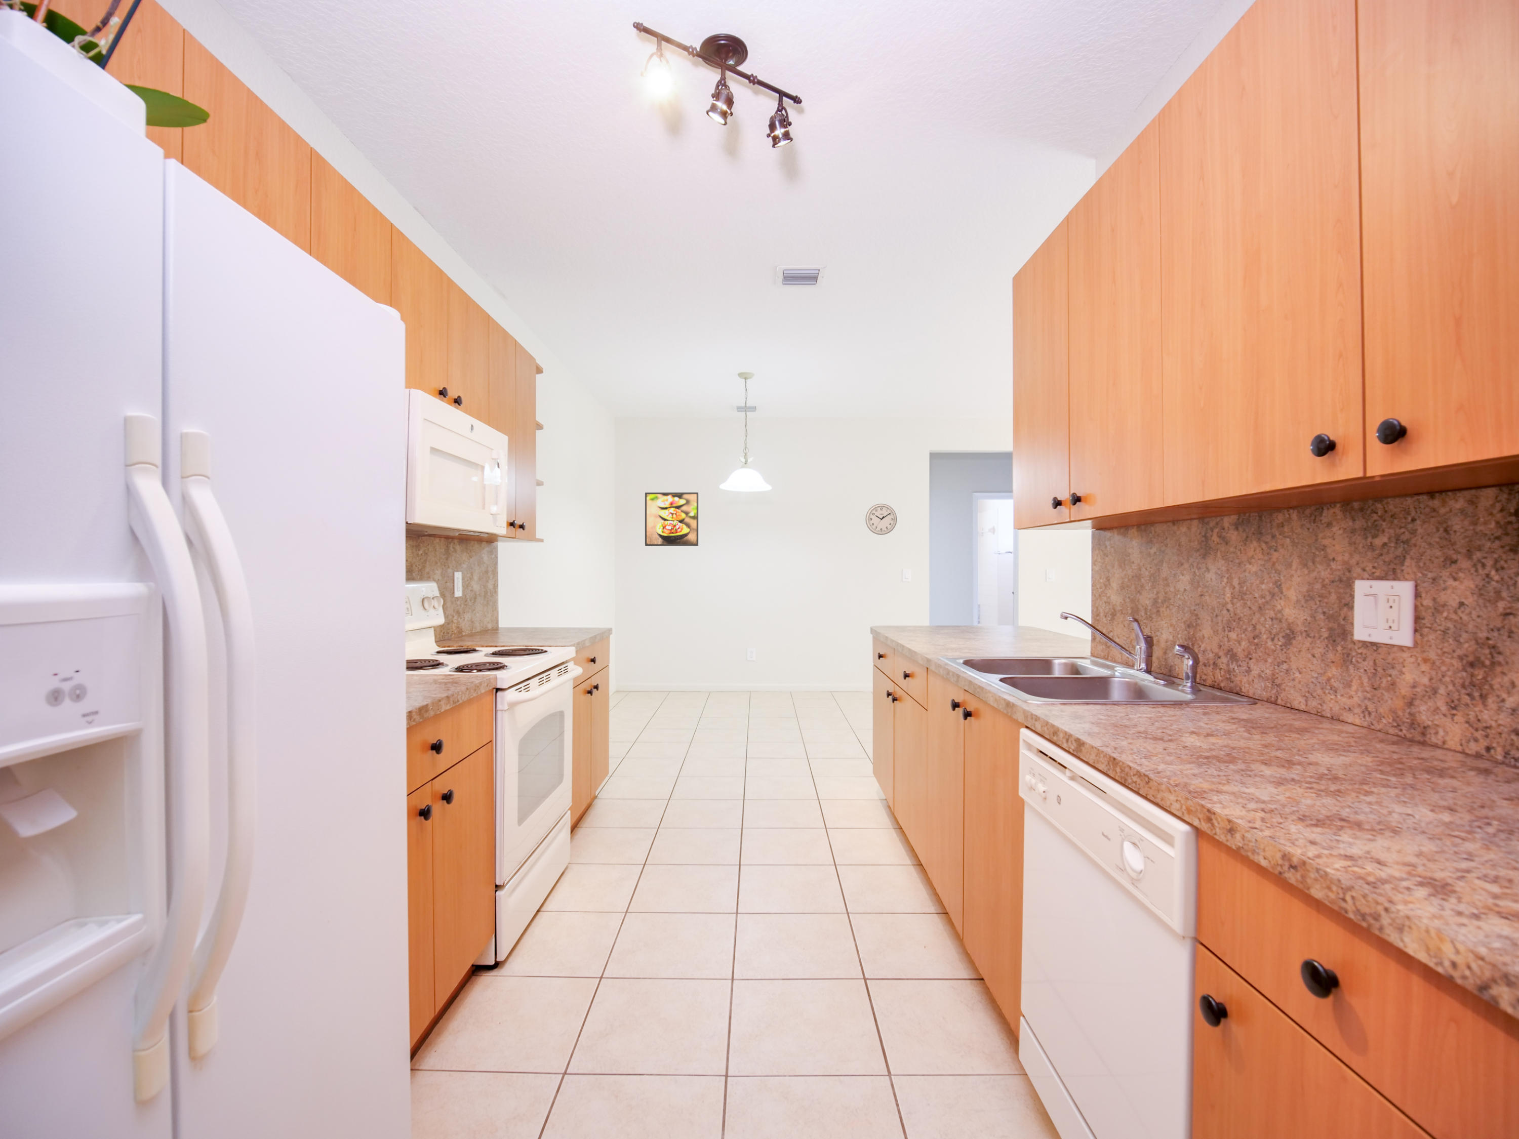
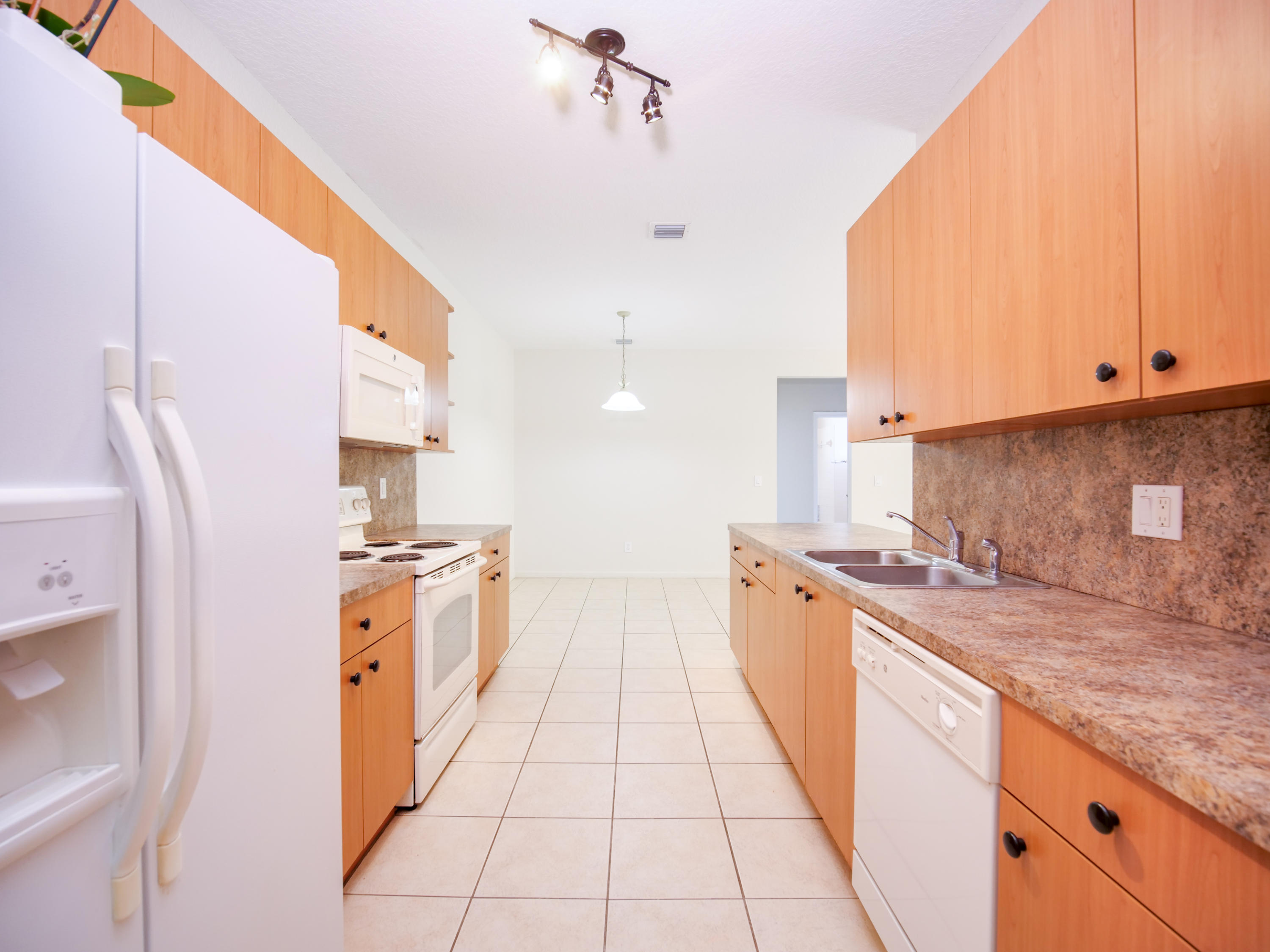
- wall clock [865,504,897,536]
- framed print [645,492,699,547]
